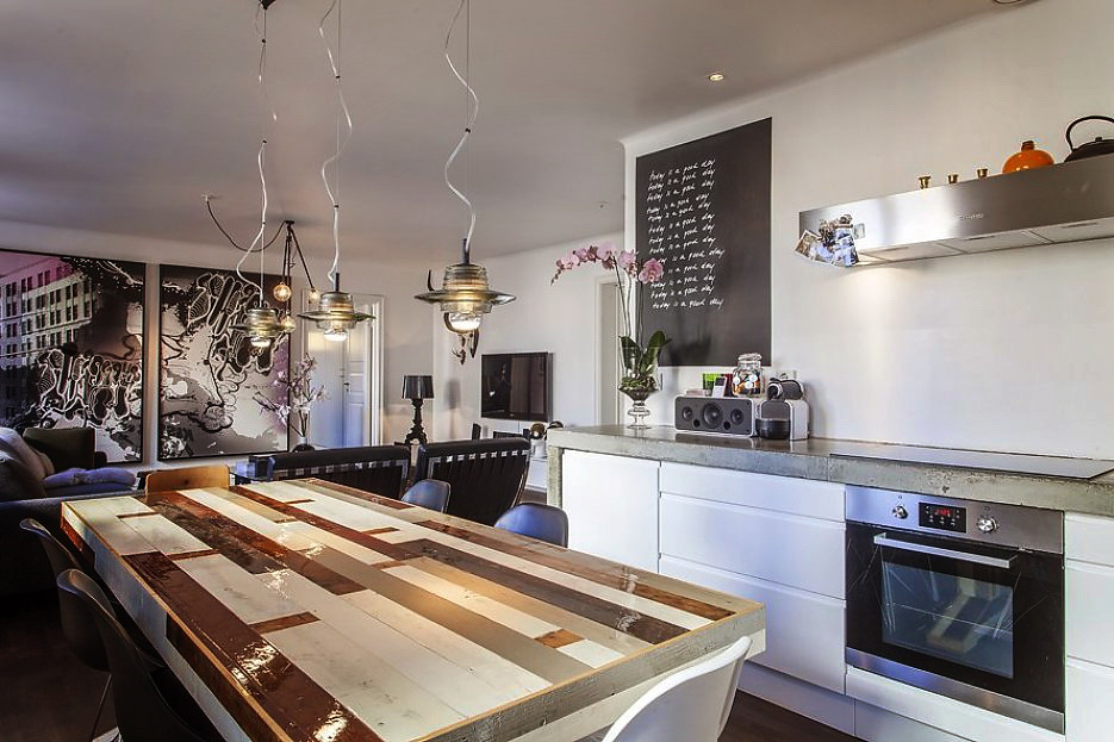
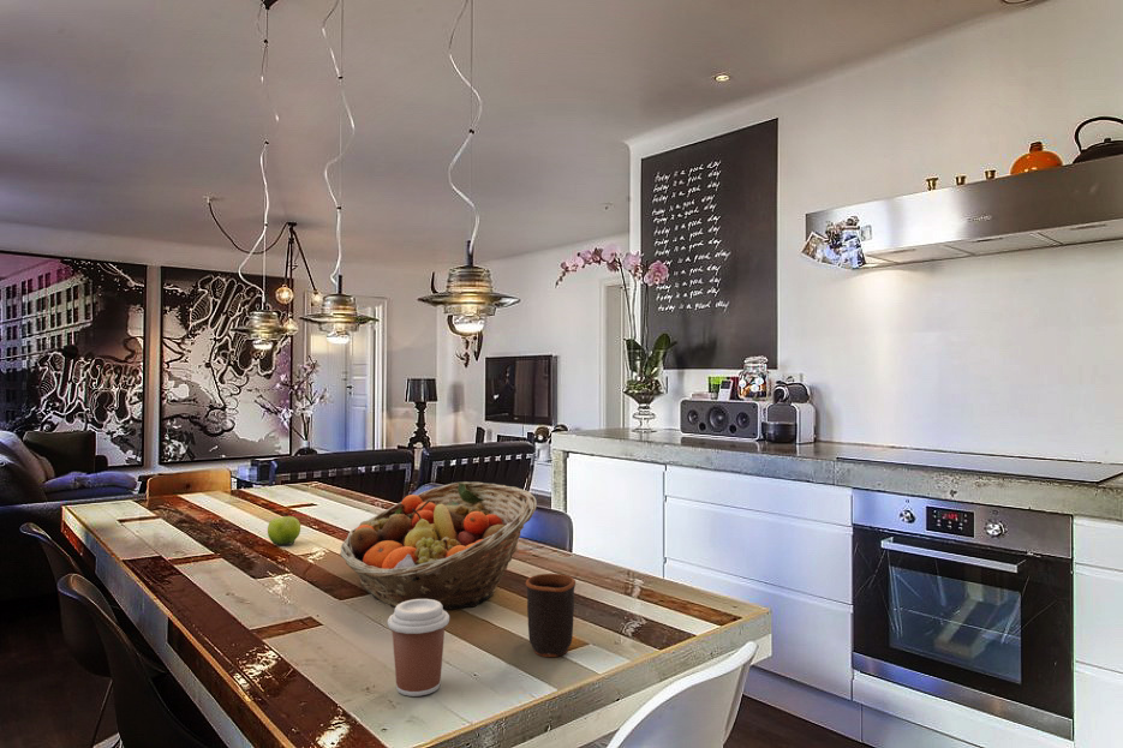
+ coffee cup [387,599,450,698]
+ fruit basket [339,480,538,611]
+ fruit [267,514,301,546]
+ mug [525,573,577,658]
